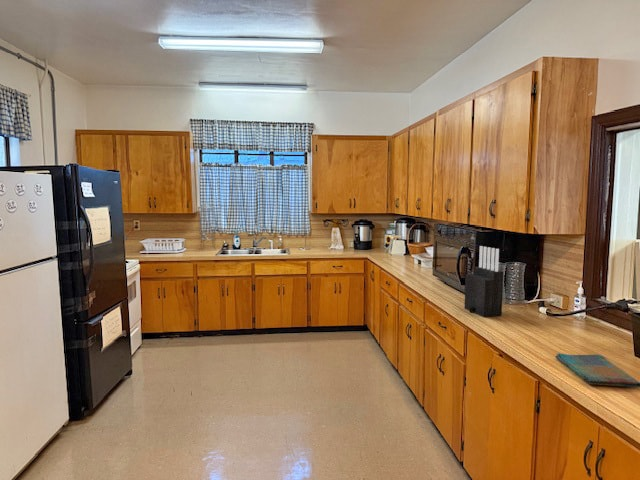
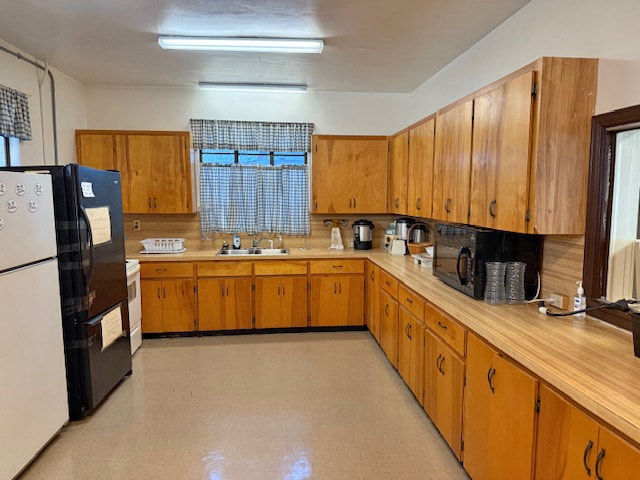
- dish towel [554,352,640,388]
- knife block [464,245,504,318]
